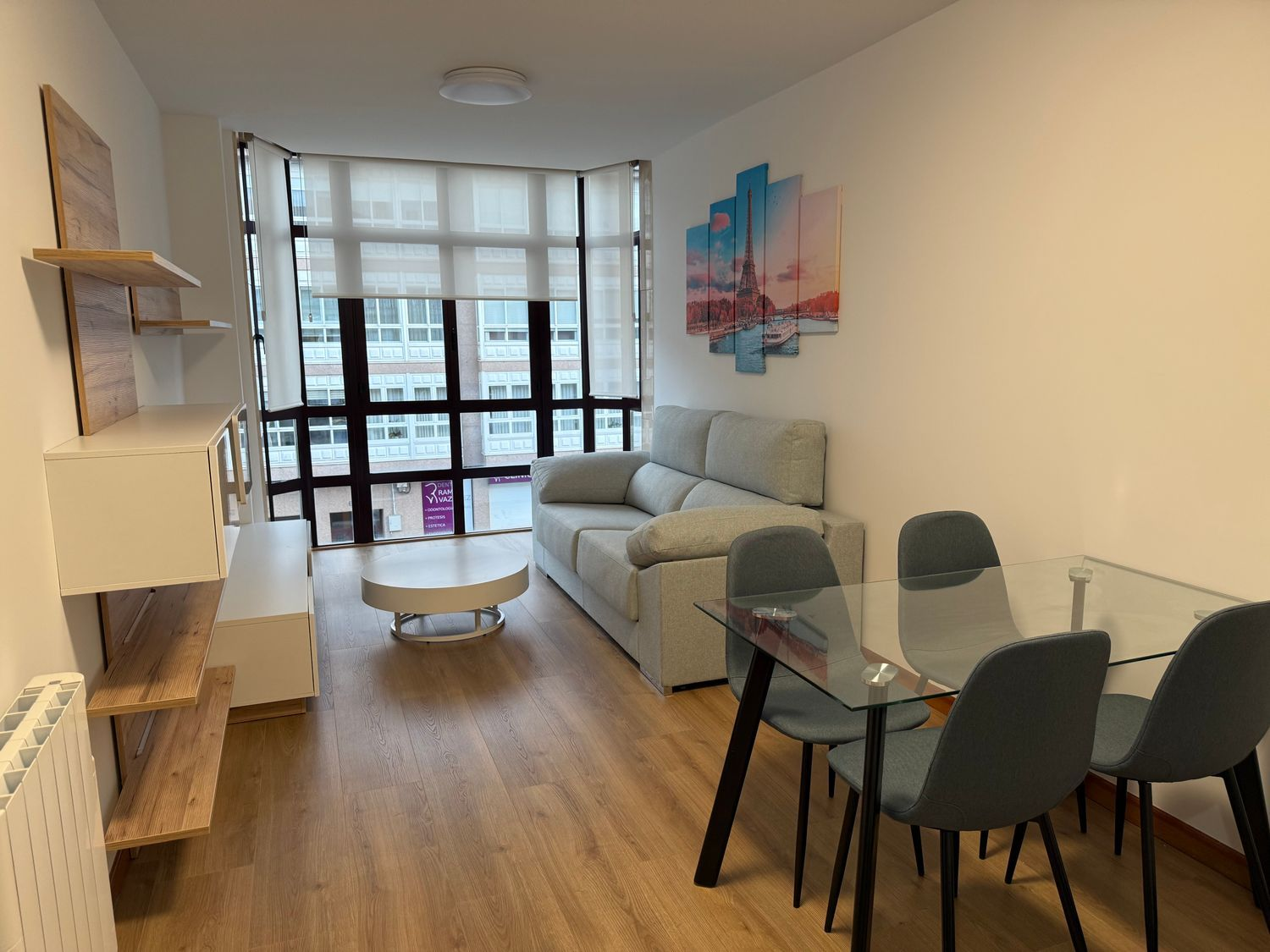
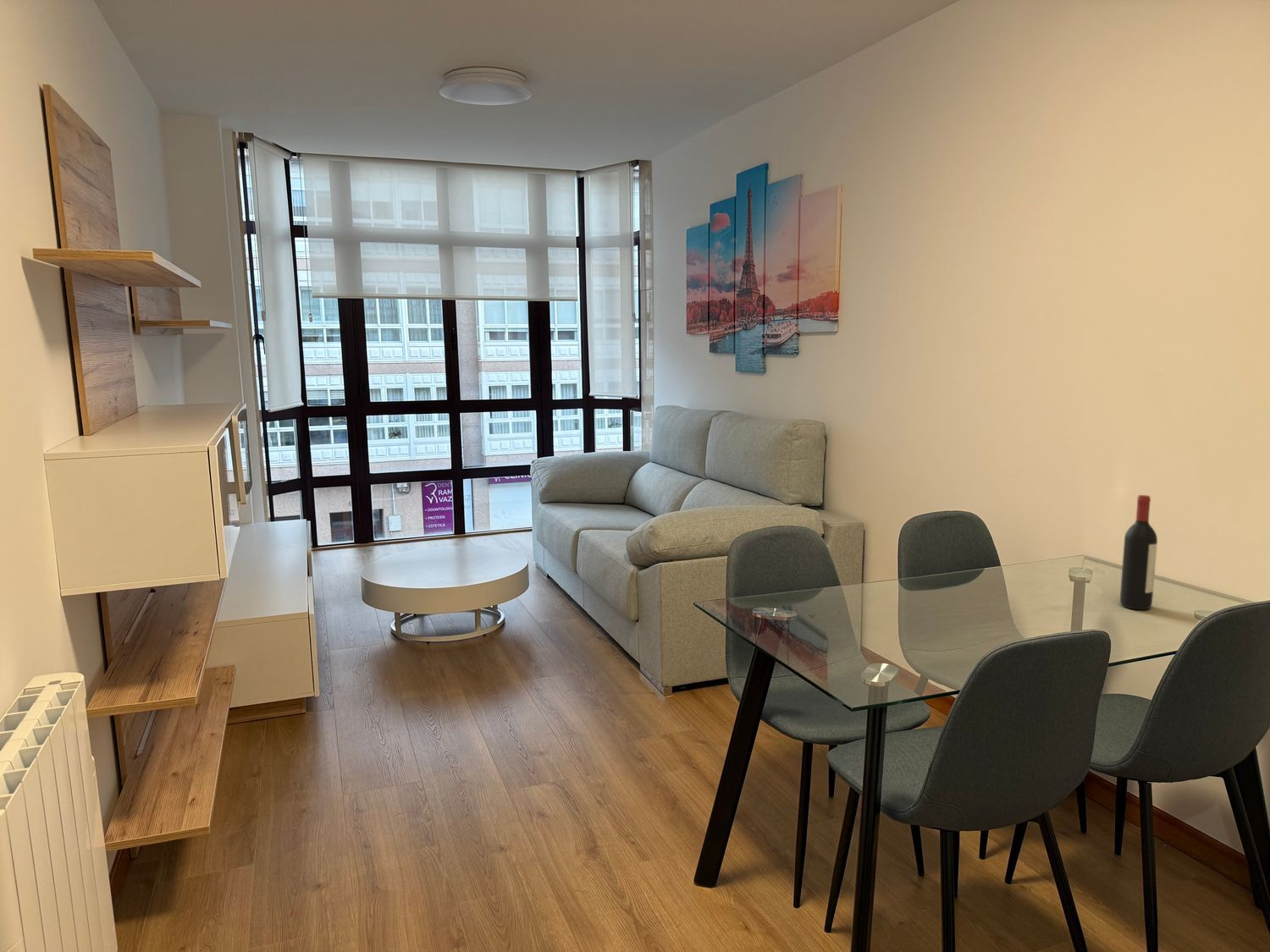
+ wine bottle [1119,494,1158,611]
